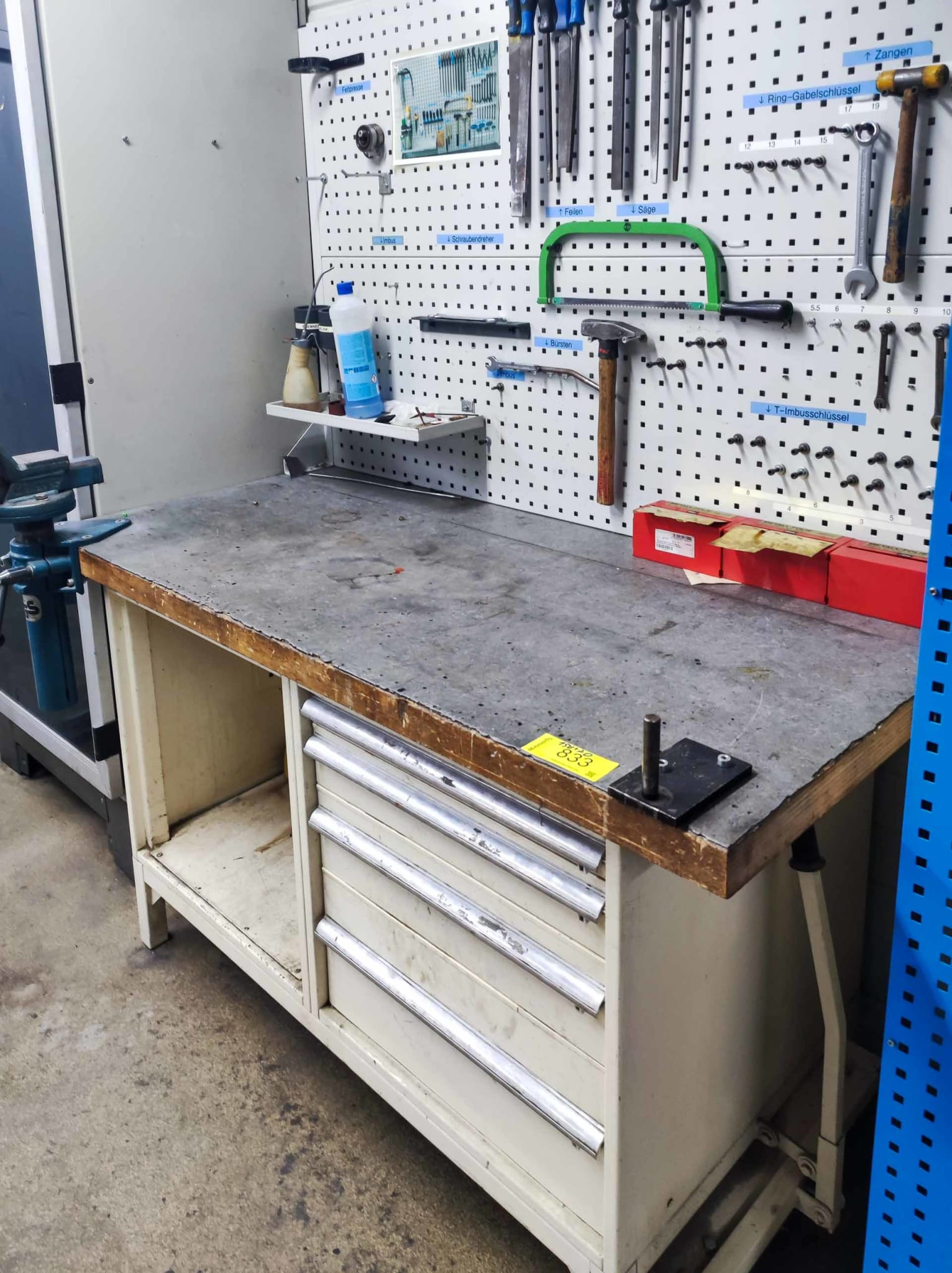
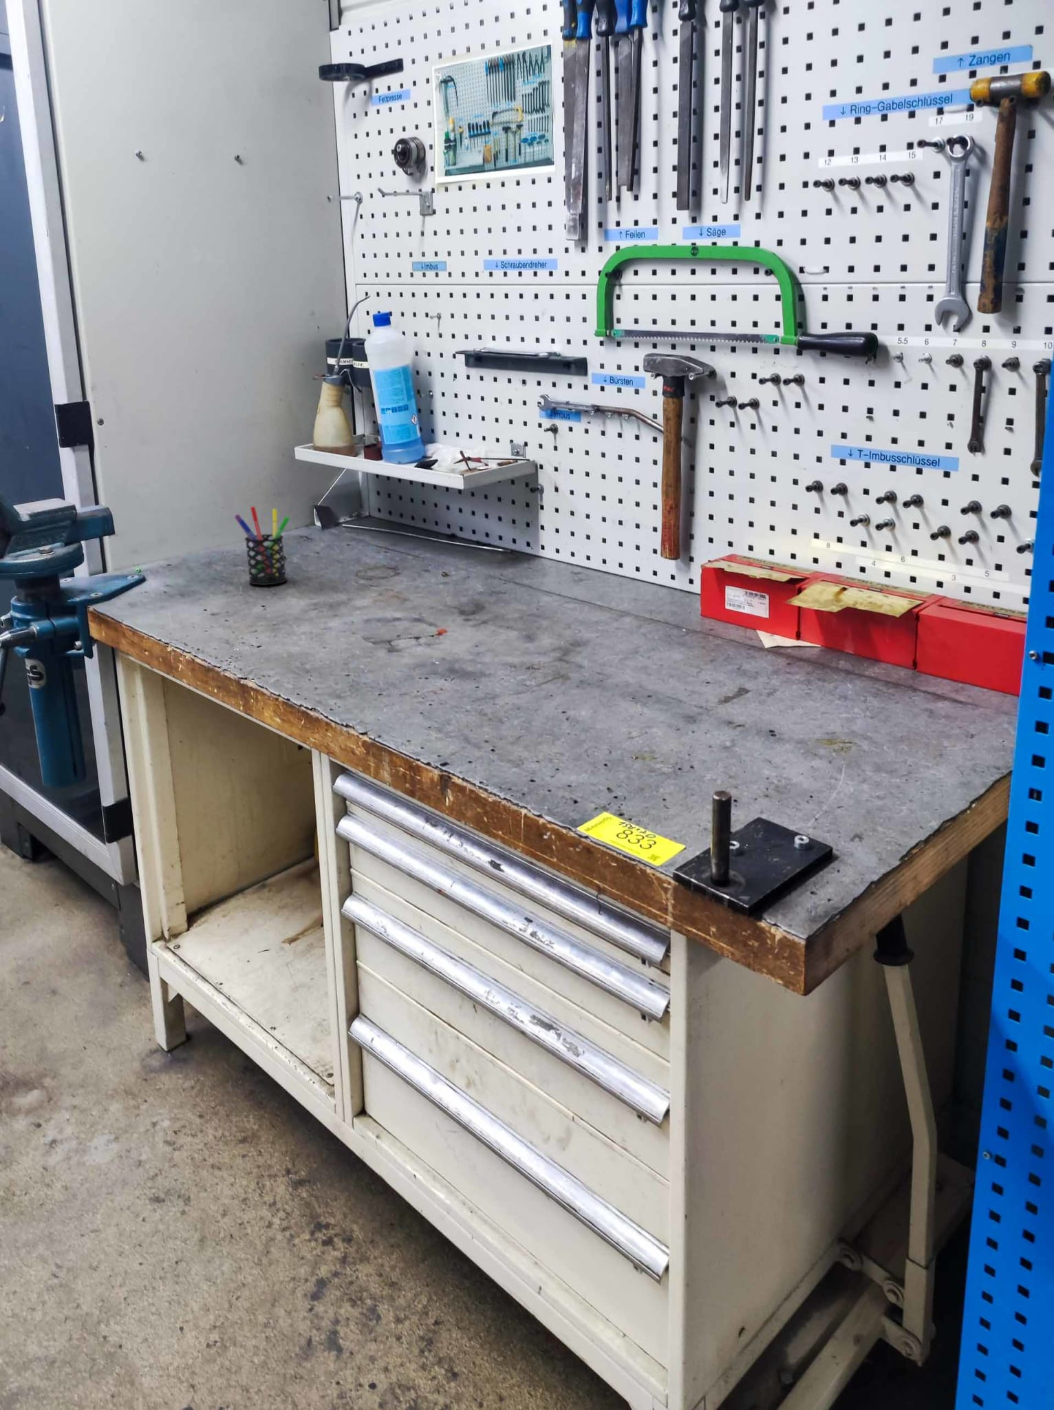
+ pen holder [234,506,290,586]
